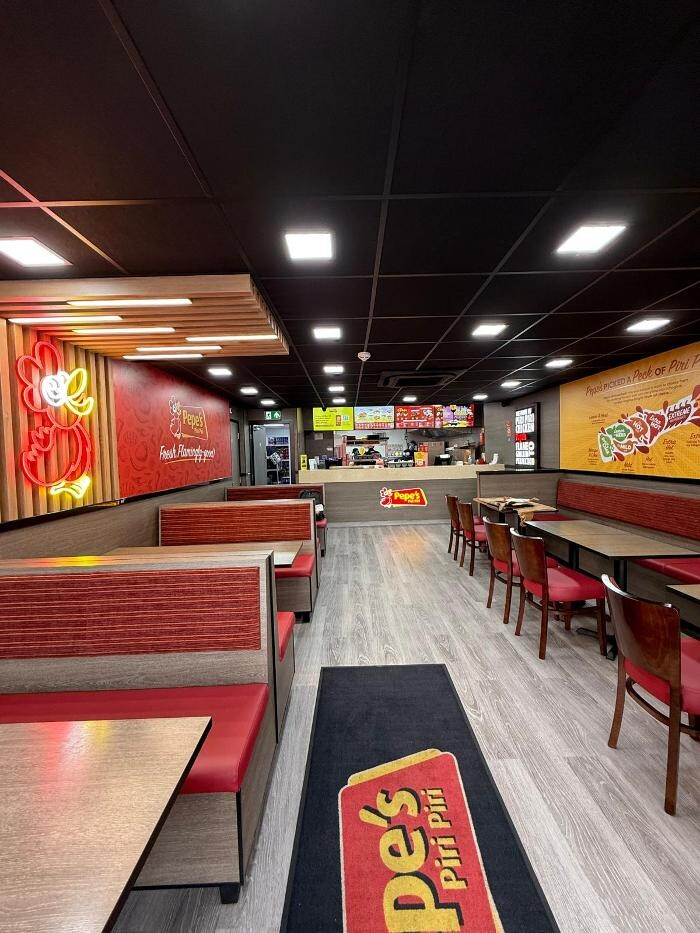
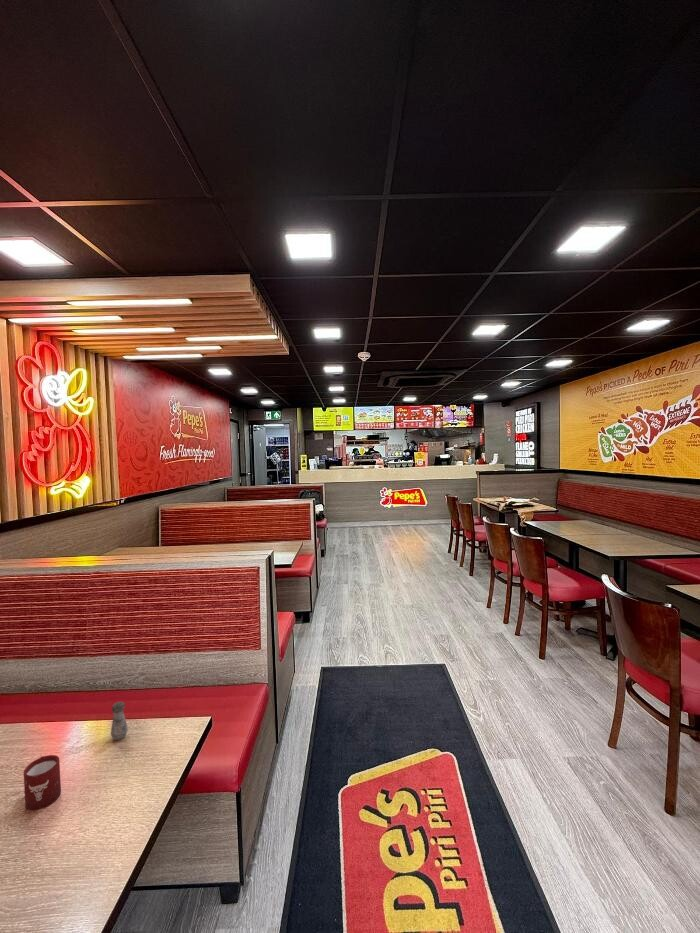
+ salt shaker [110,701,129,741]
+ cup [23,754,62,811]
